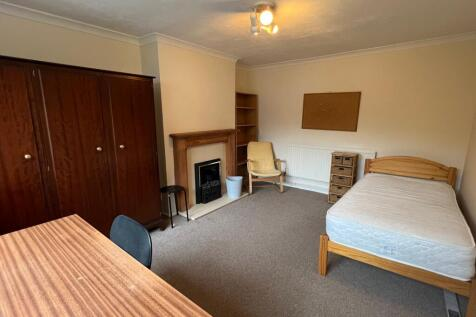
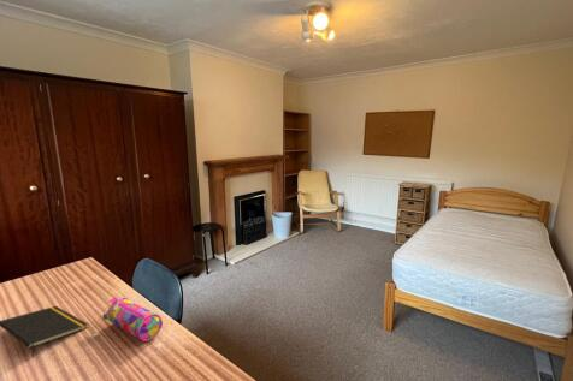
+ notepad [0,305,89,359]
+ pencil case [102,296,164,343]
